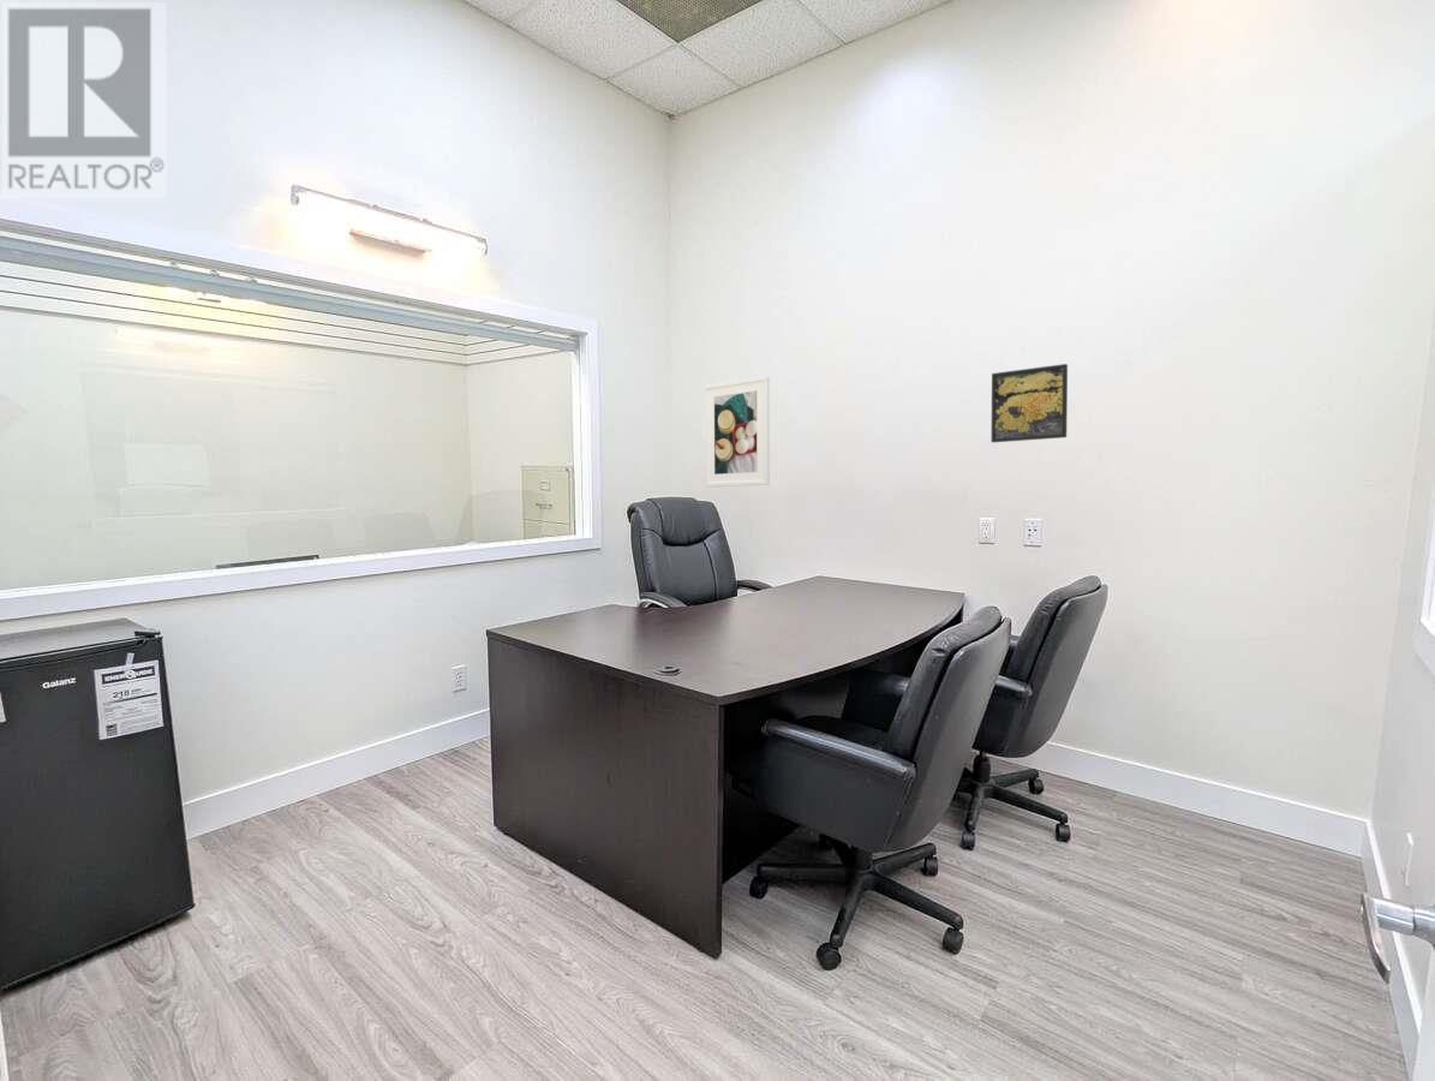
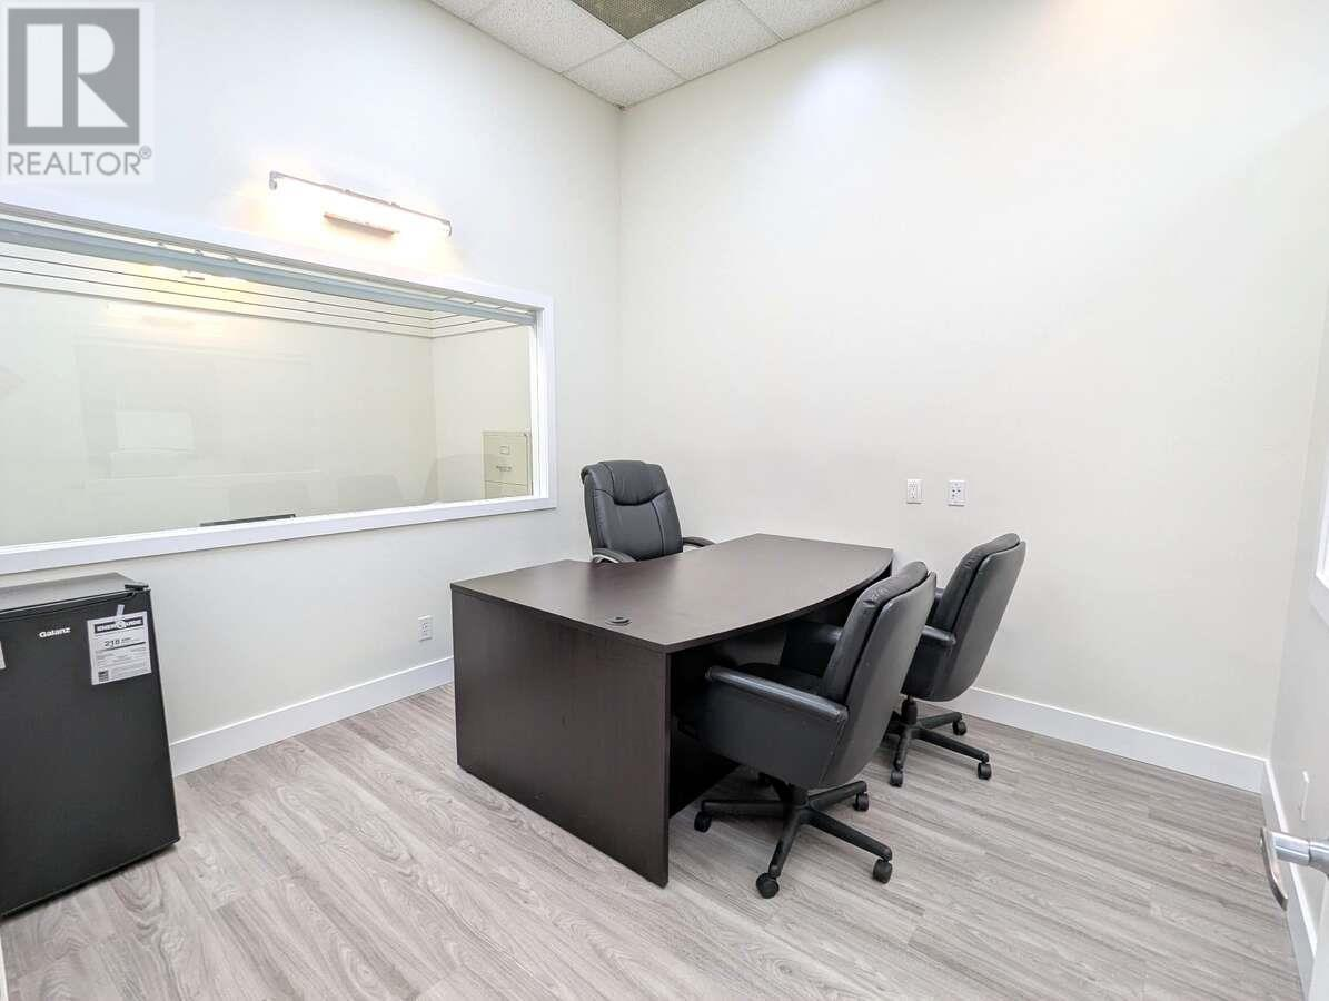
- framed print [702,375,771,489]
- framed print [989,363,1069,443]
